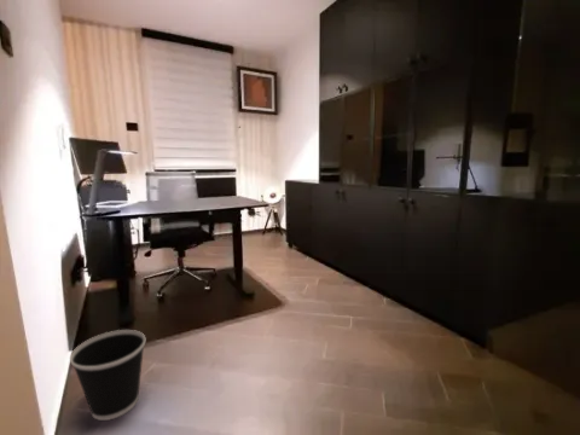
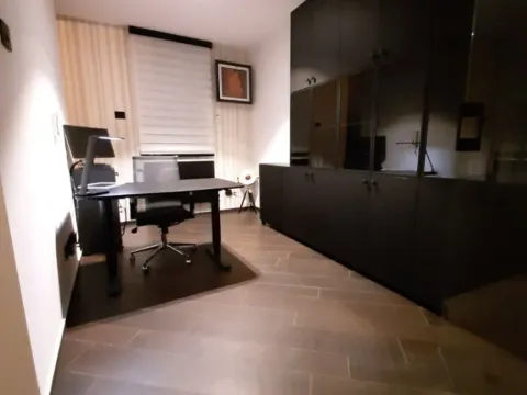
- wastebasket [69,329,146,422]
